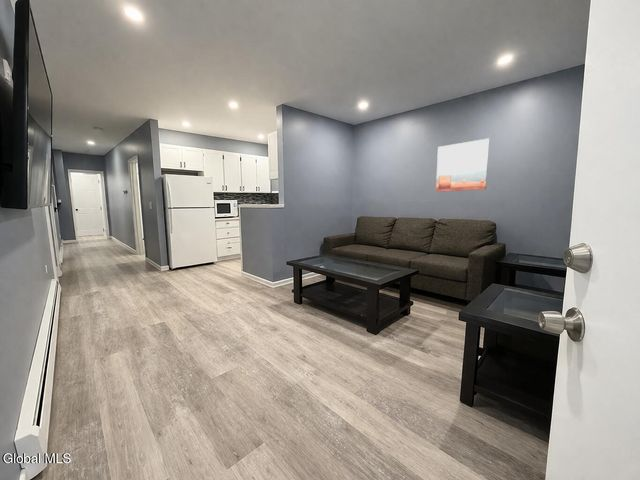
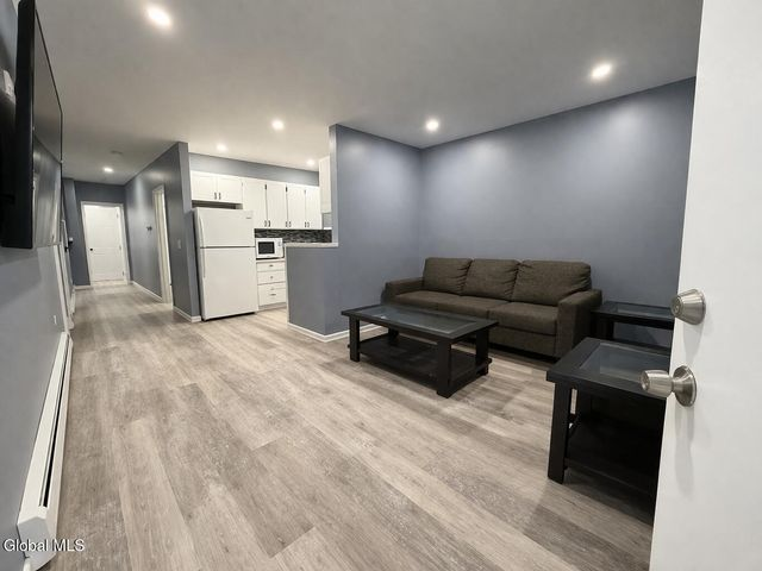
- wall art [435,137,490,193]
